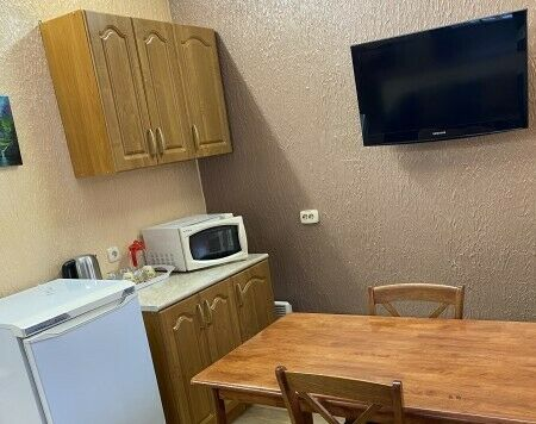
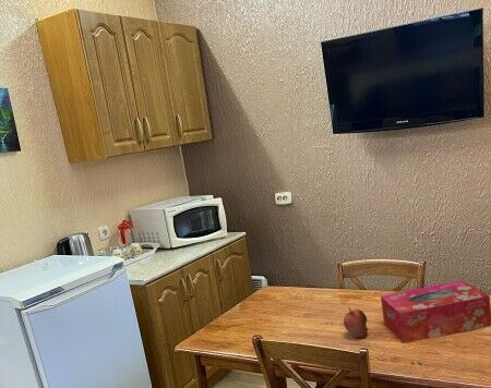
+ tissue box [380,279,491,344]
+ fruit [343,306,369,339]
